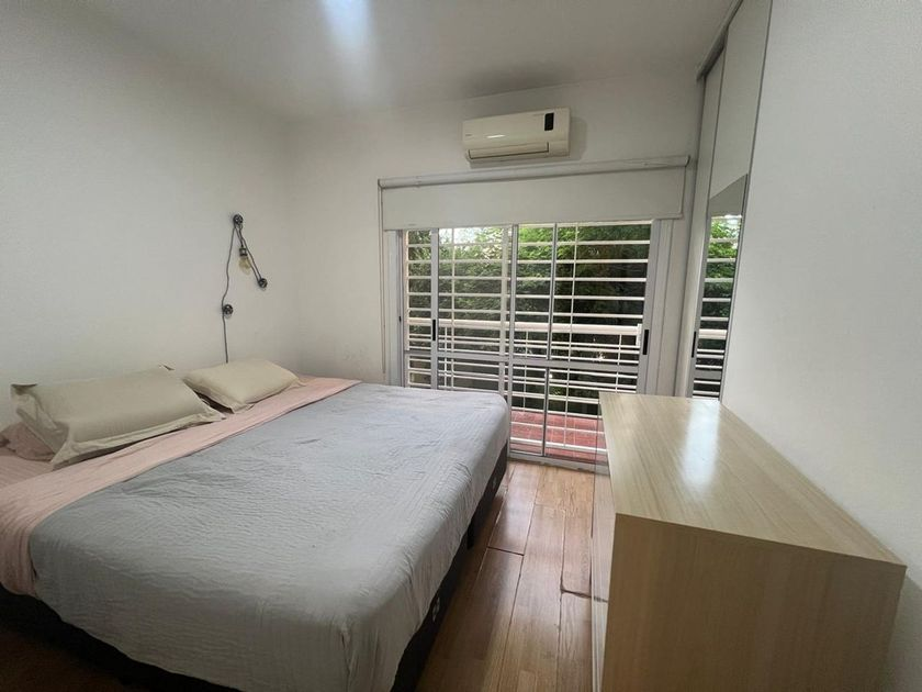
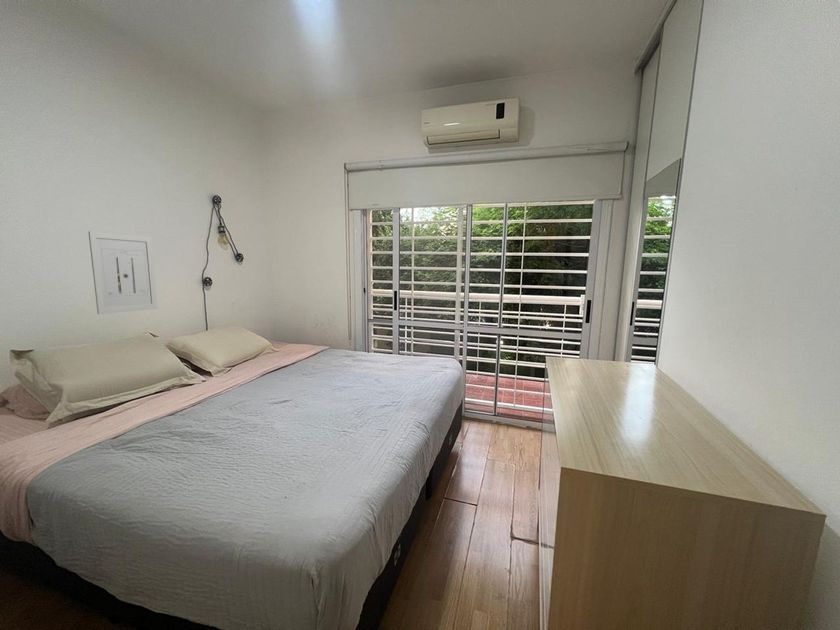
+ wall art [87,230,158,315]
